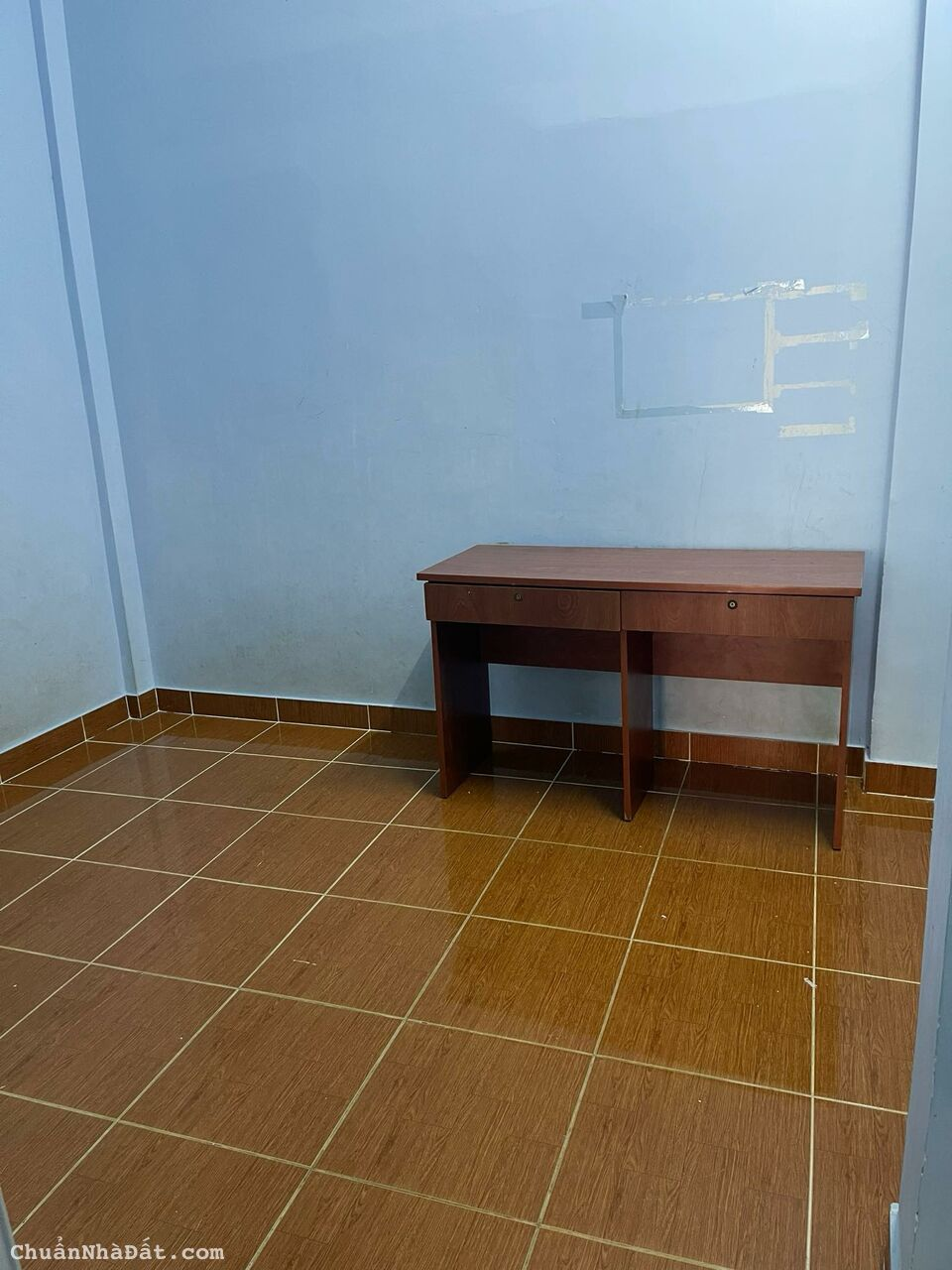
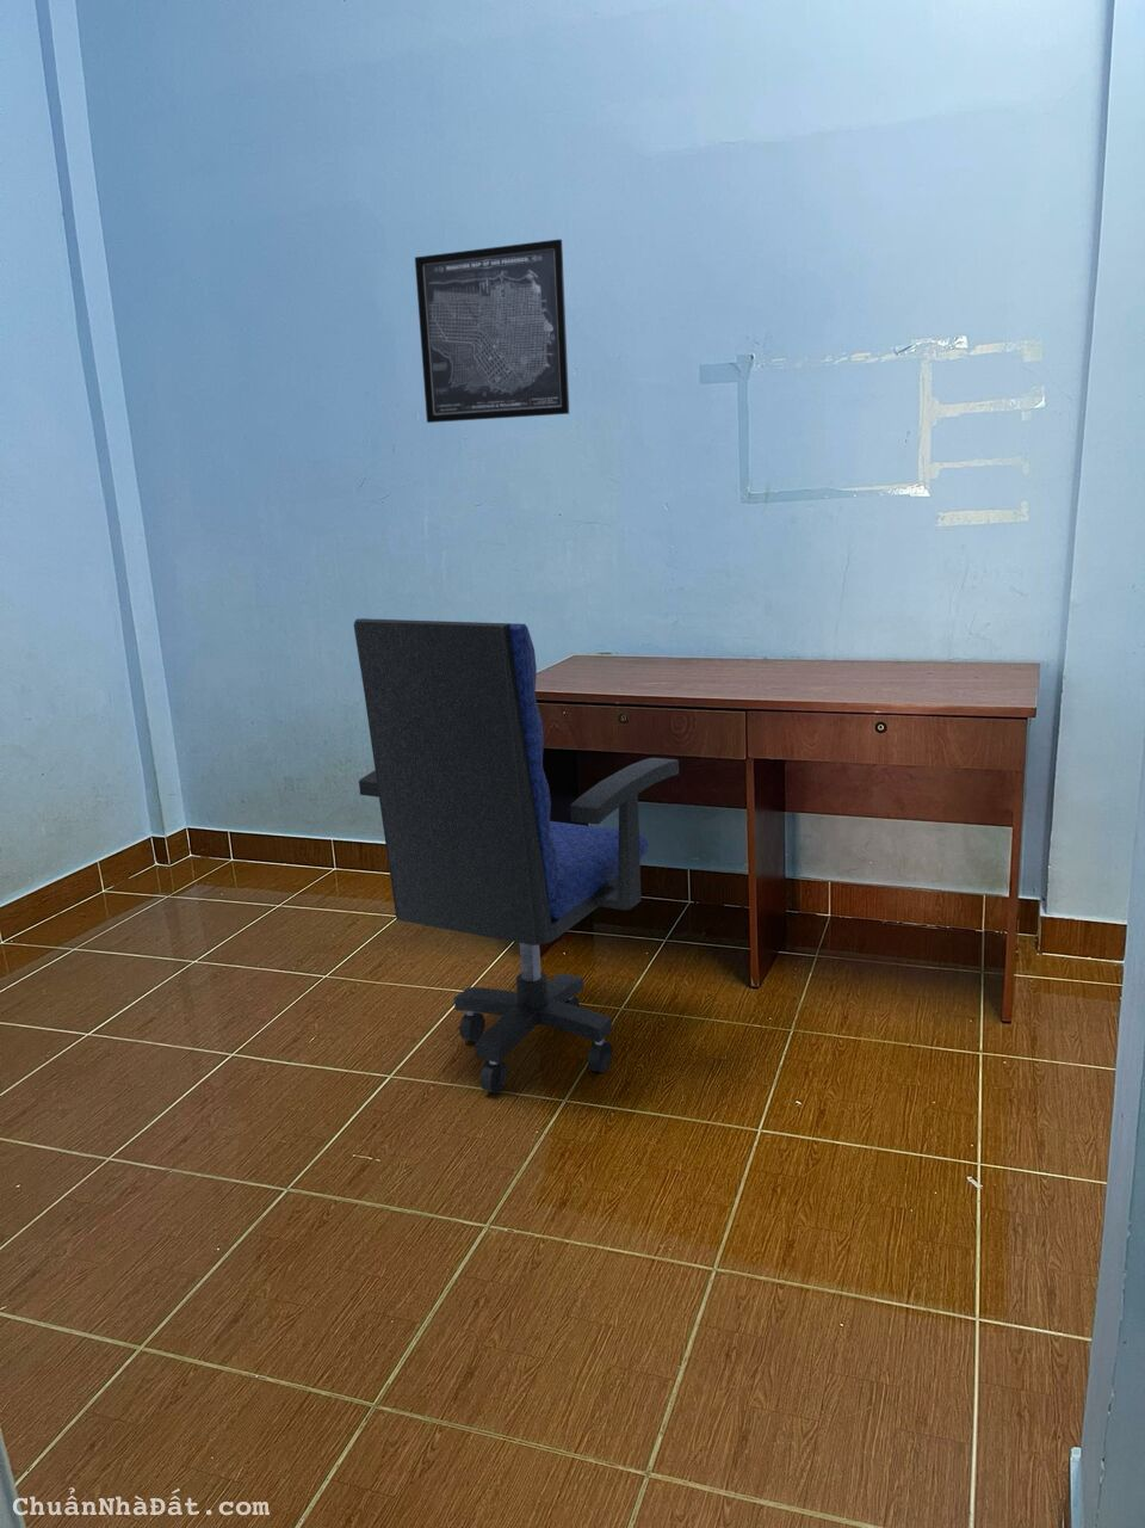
+ office chair [354,617,680,1095]
+ wall art [414,237,570,424]
